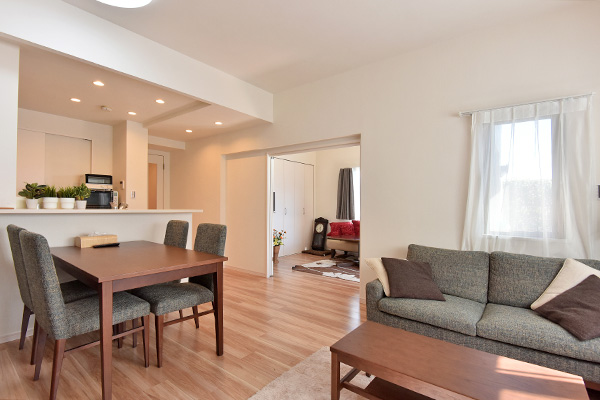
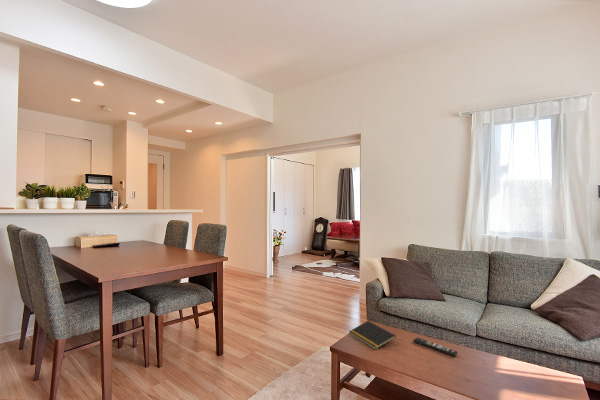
+ remote control [412,337,459,357]
+ notepad [348,320,397,351]
